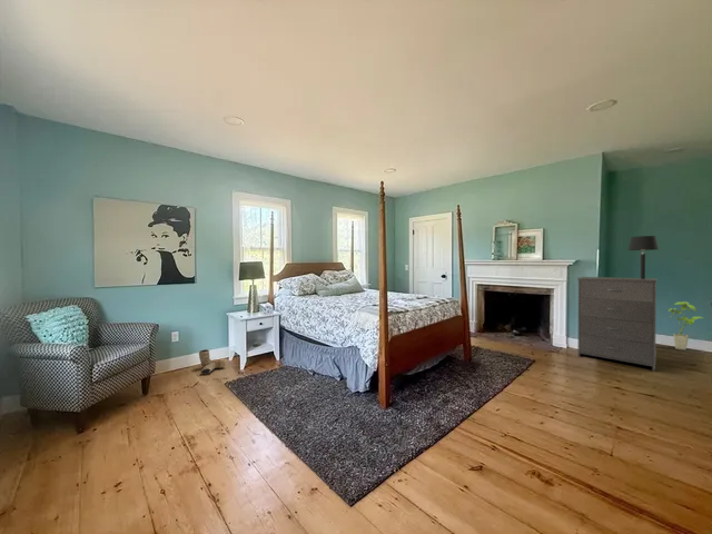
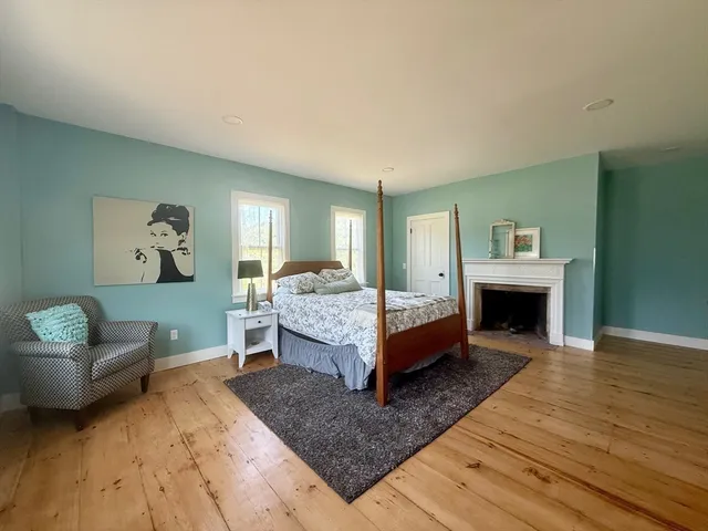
- house plant [668,300,706,352]
- table lamp [626,235,660,279]
- boots [198,348,228,375]
- dresser [576,276,659,372]
